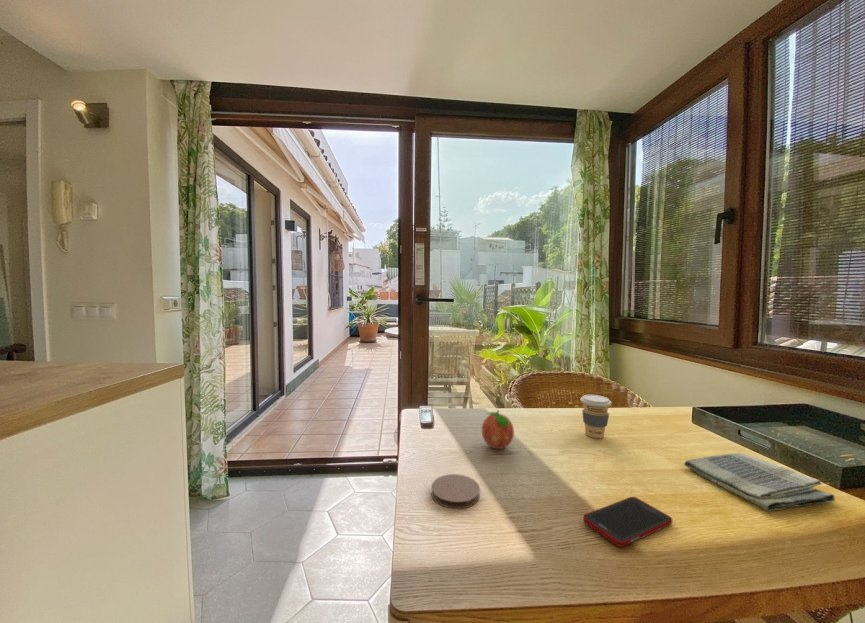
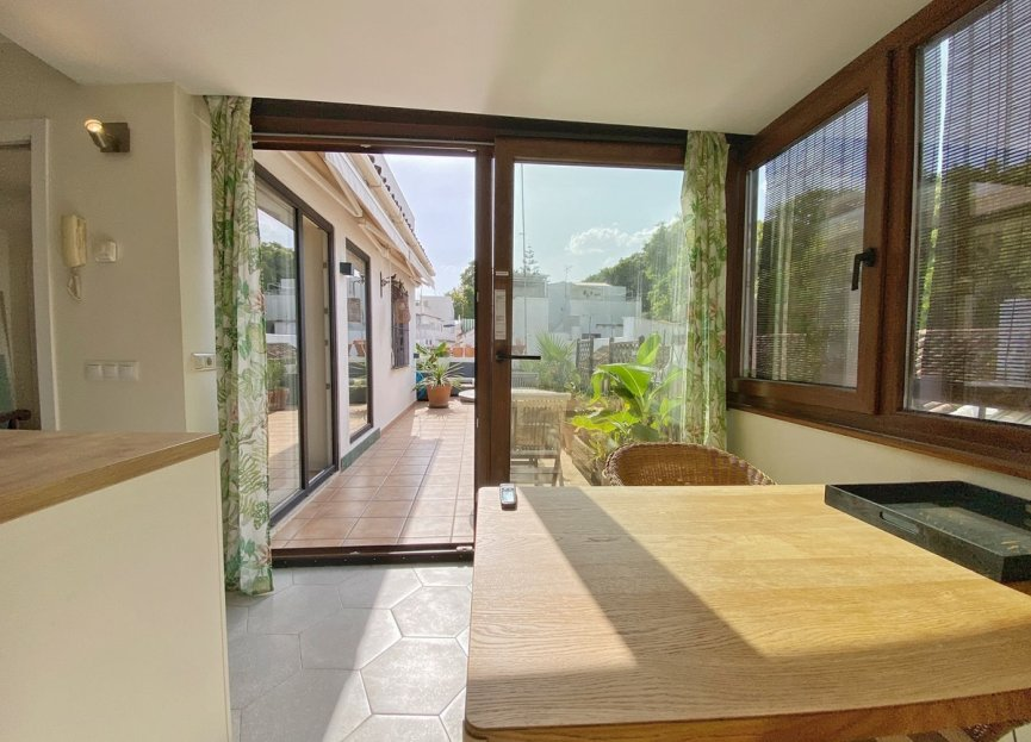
- coffee cup [580,394,612,439]
- fruit [481,409,515,450]
- coaster [430,473,481,510]
- dish towel [683,452,836,513]
- cell phone [582,496,673,548]
